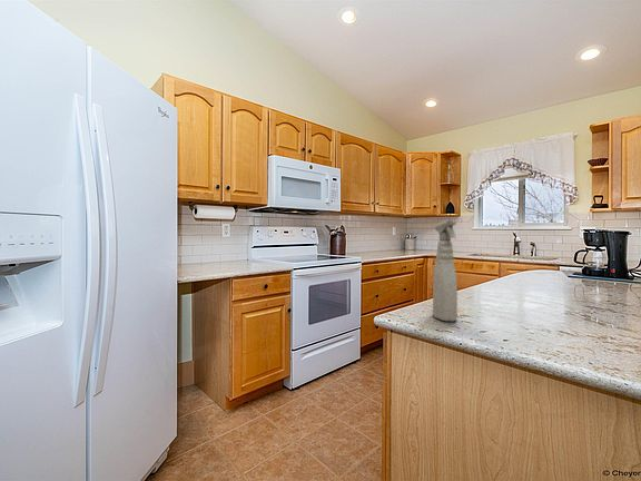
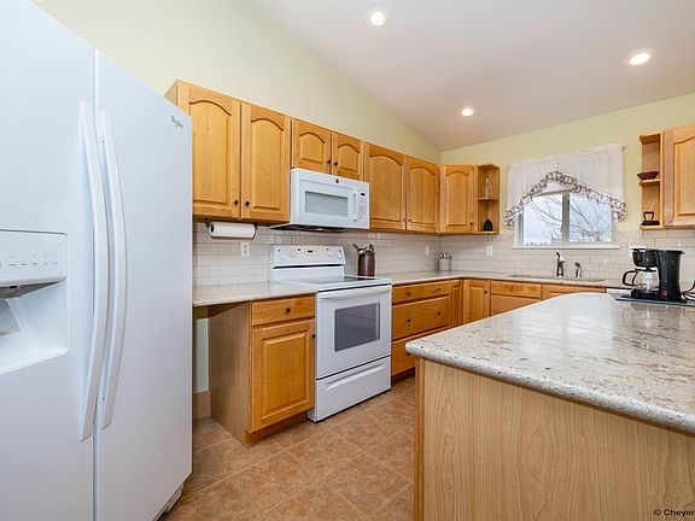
- spray bottle [432,219,458,322]
